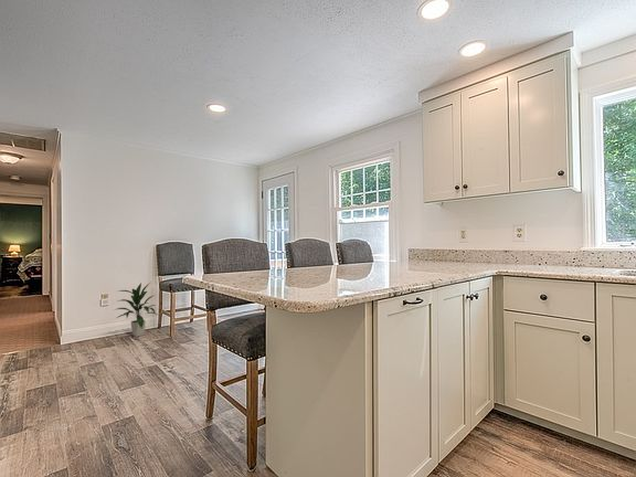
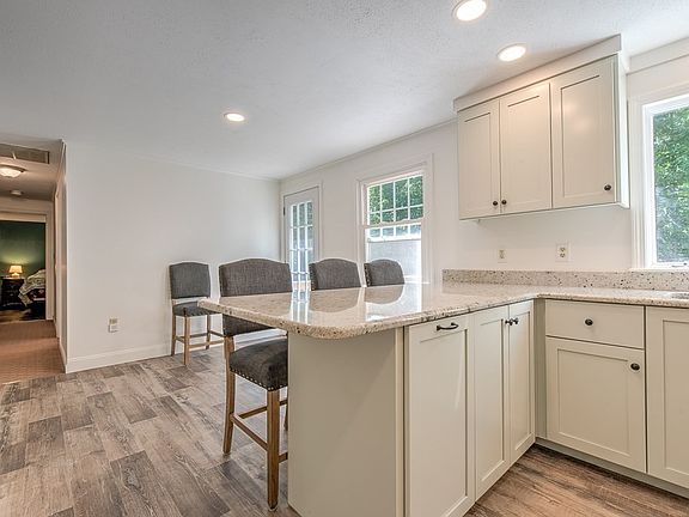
- indoor plant [113,282,159,338]
